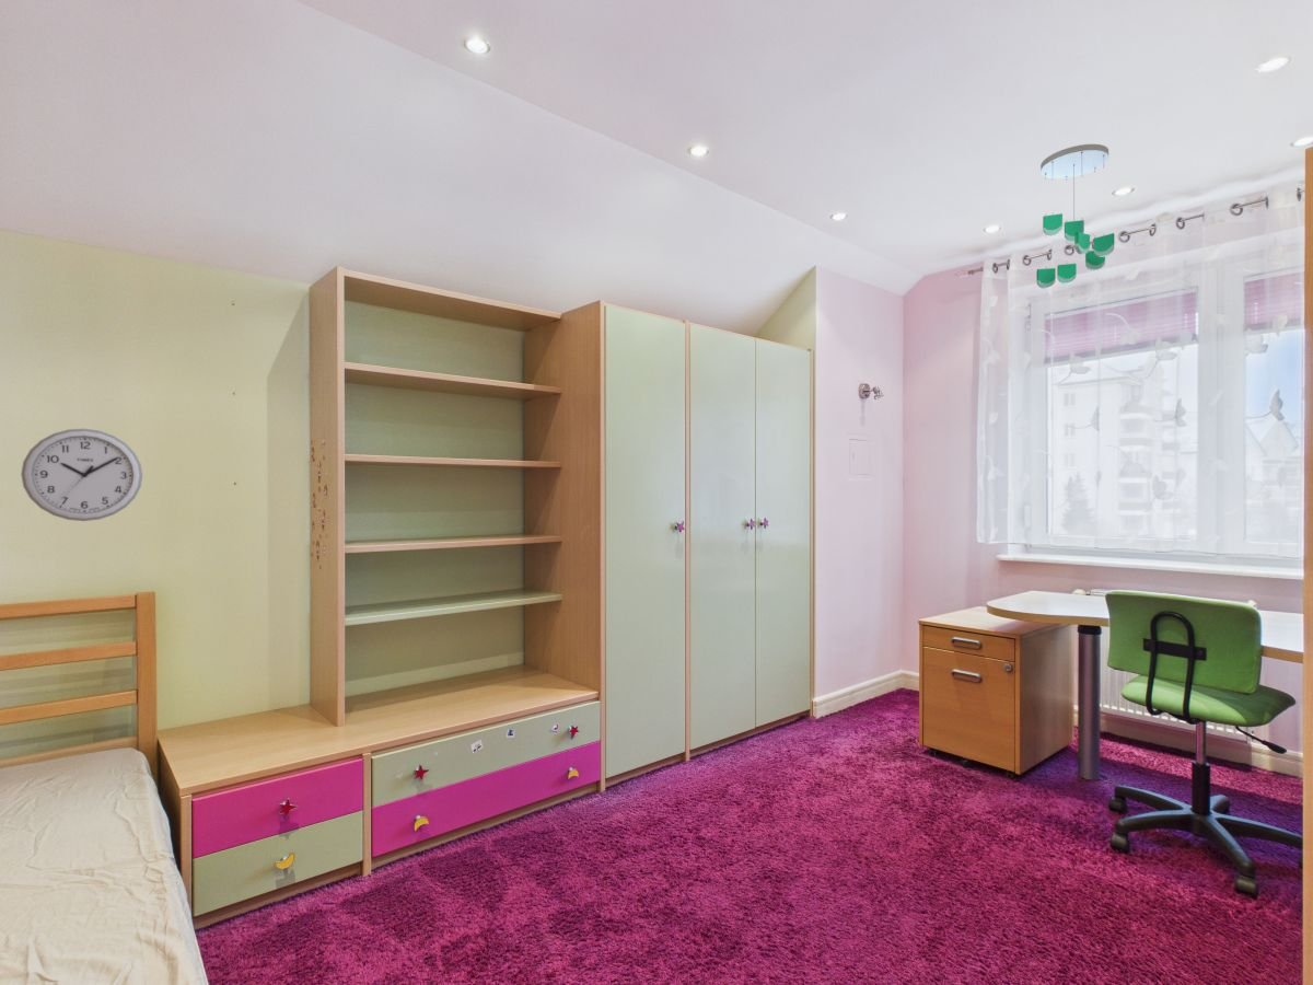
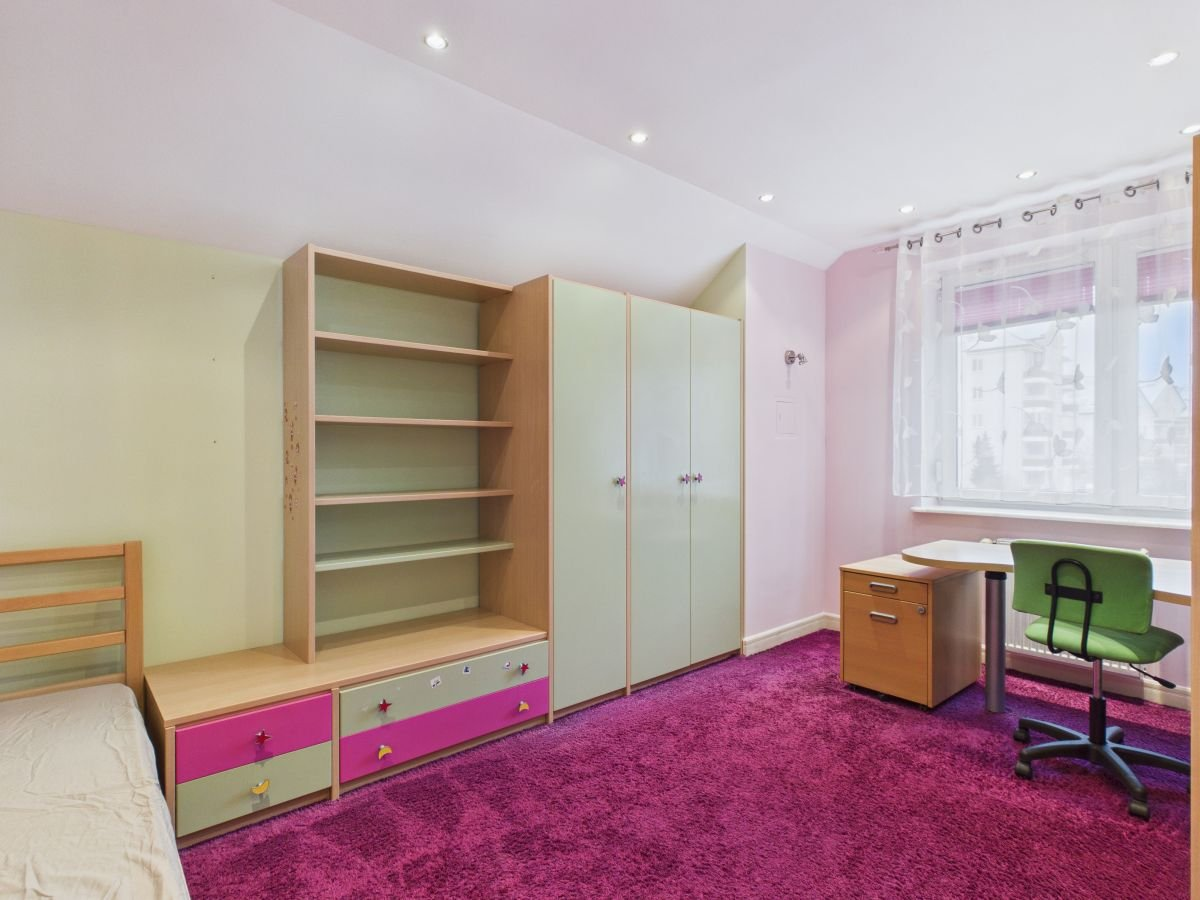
- wall clock [20,428,143,522]
- ceiling mobile [1036,143,1115,290]
